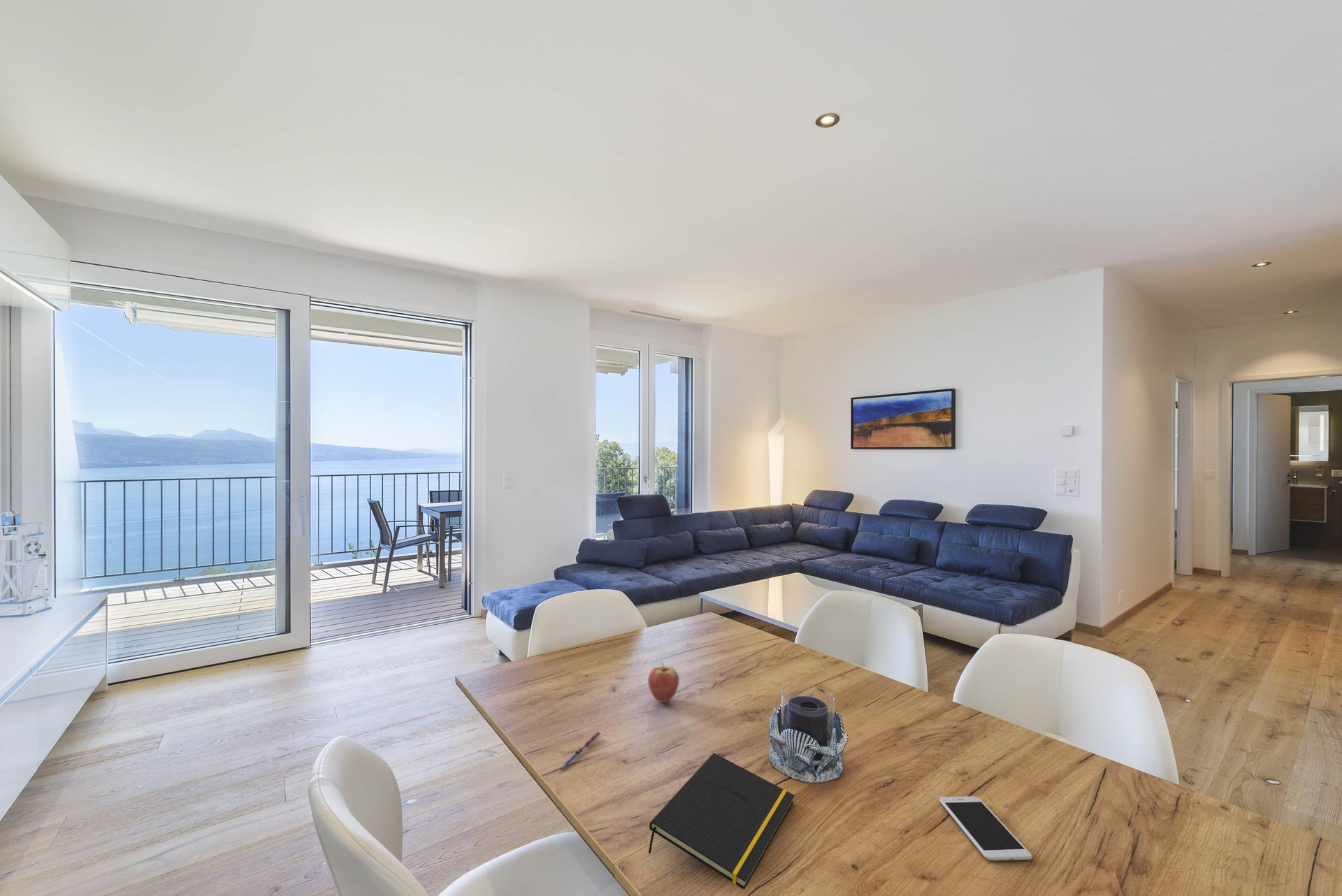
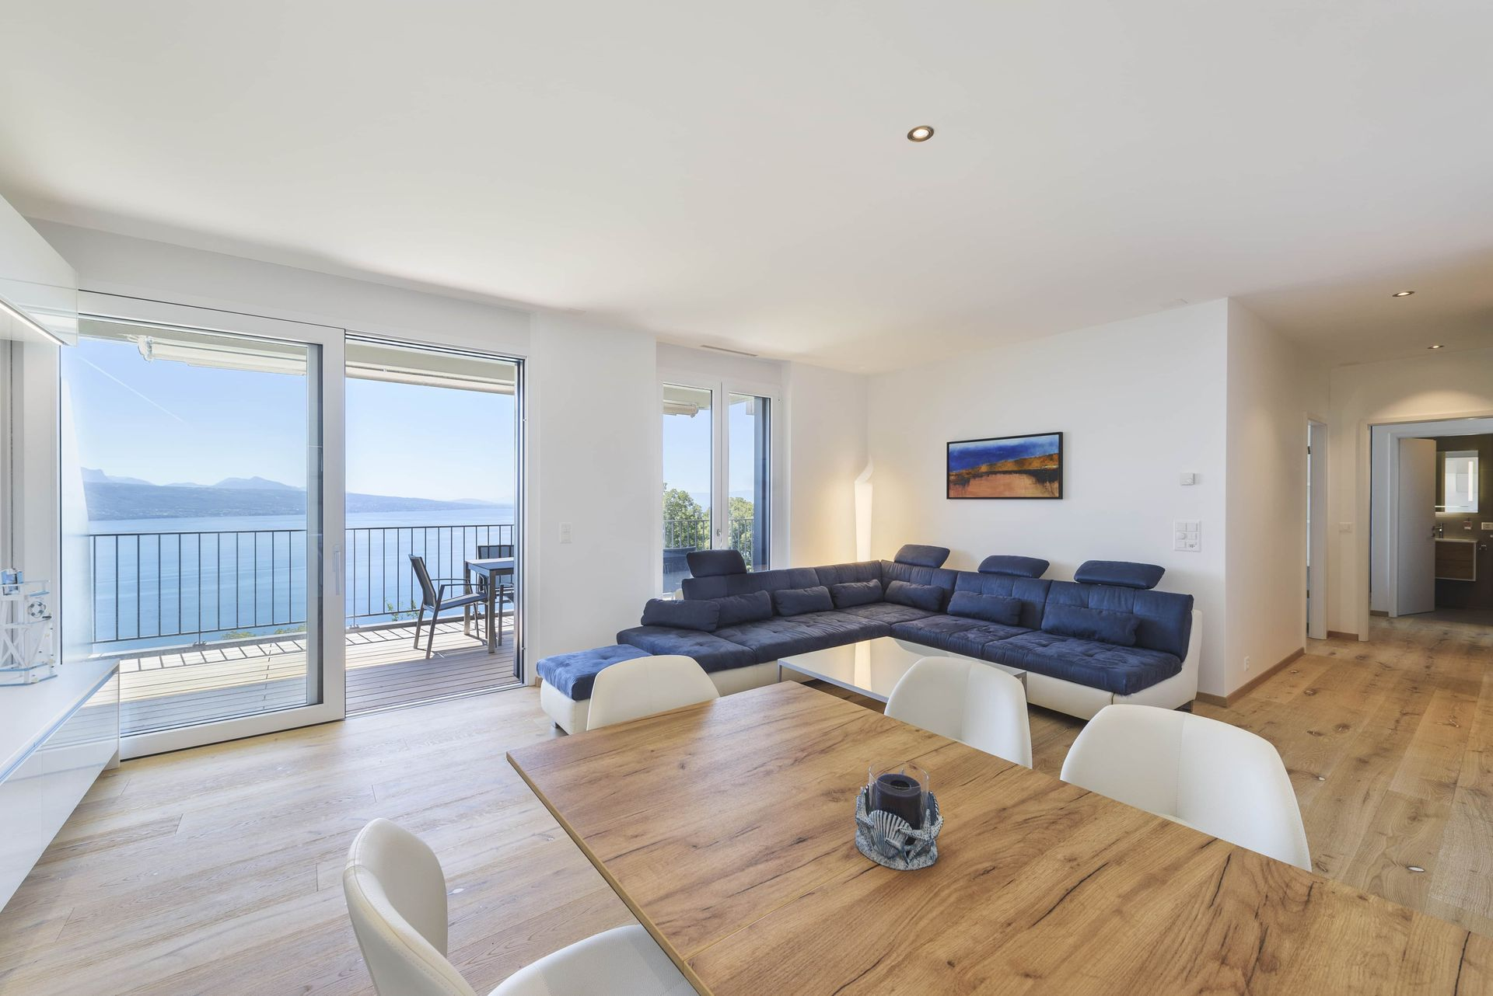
- fruit [647,662,679,703]
- pen [558,731,602,770]
- smartphone [939,796,1032,861]
- notepad [648,752,795,890]
